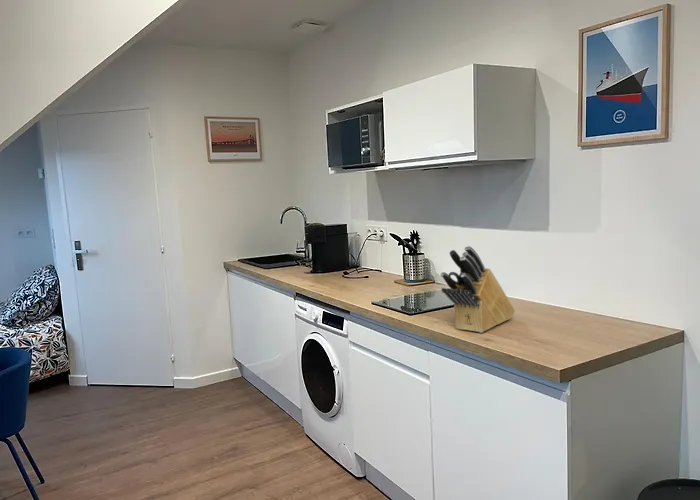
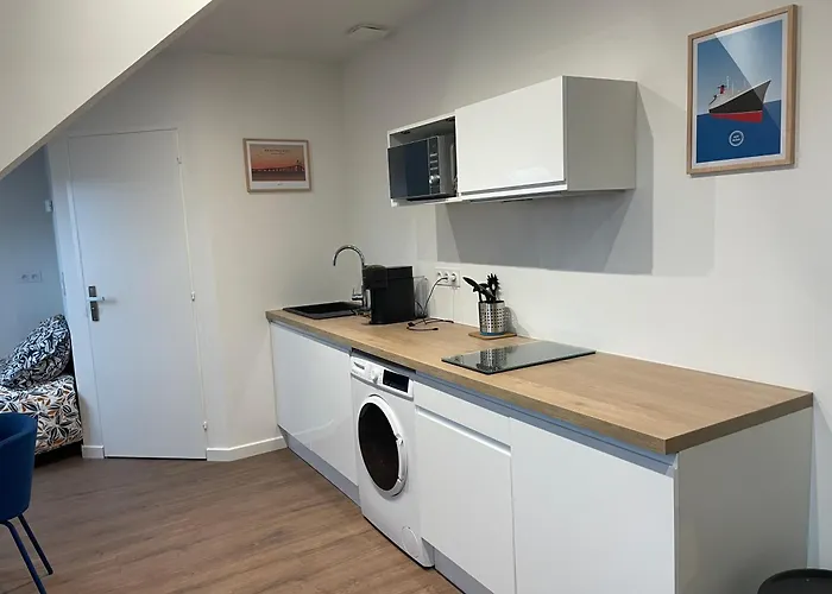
- knife block [440,245,516,334]
